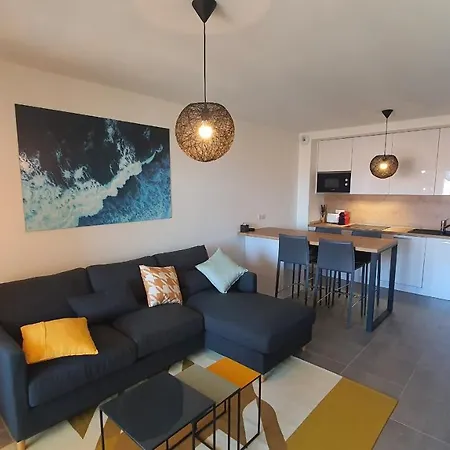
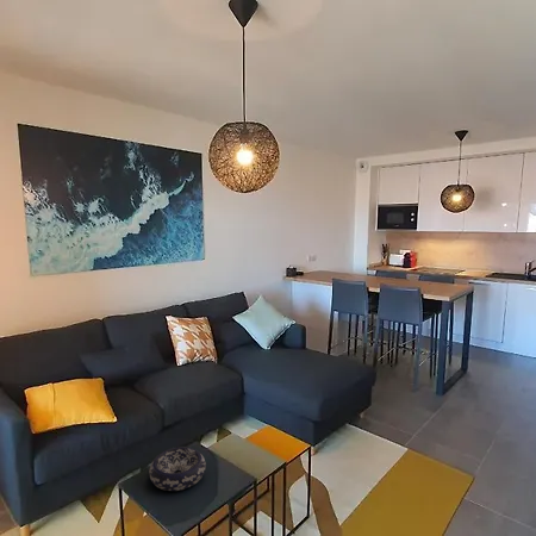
+ decorative bowl [148,445,207,492]
